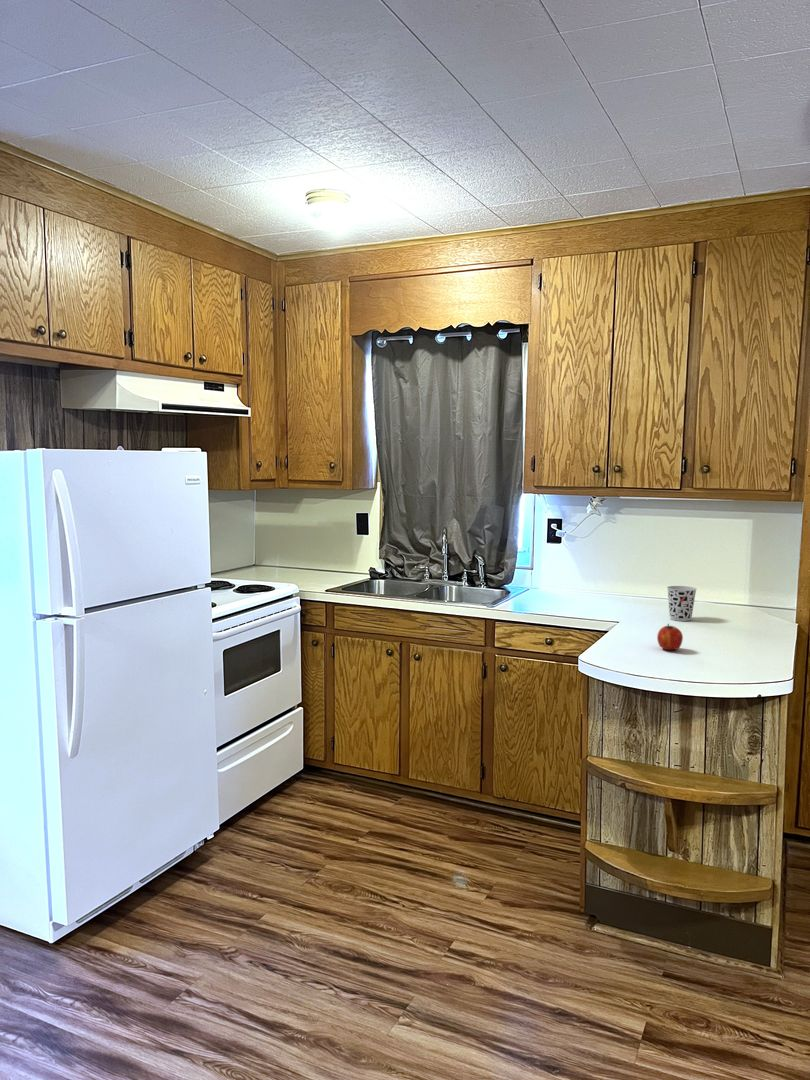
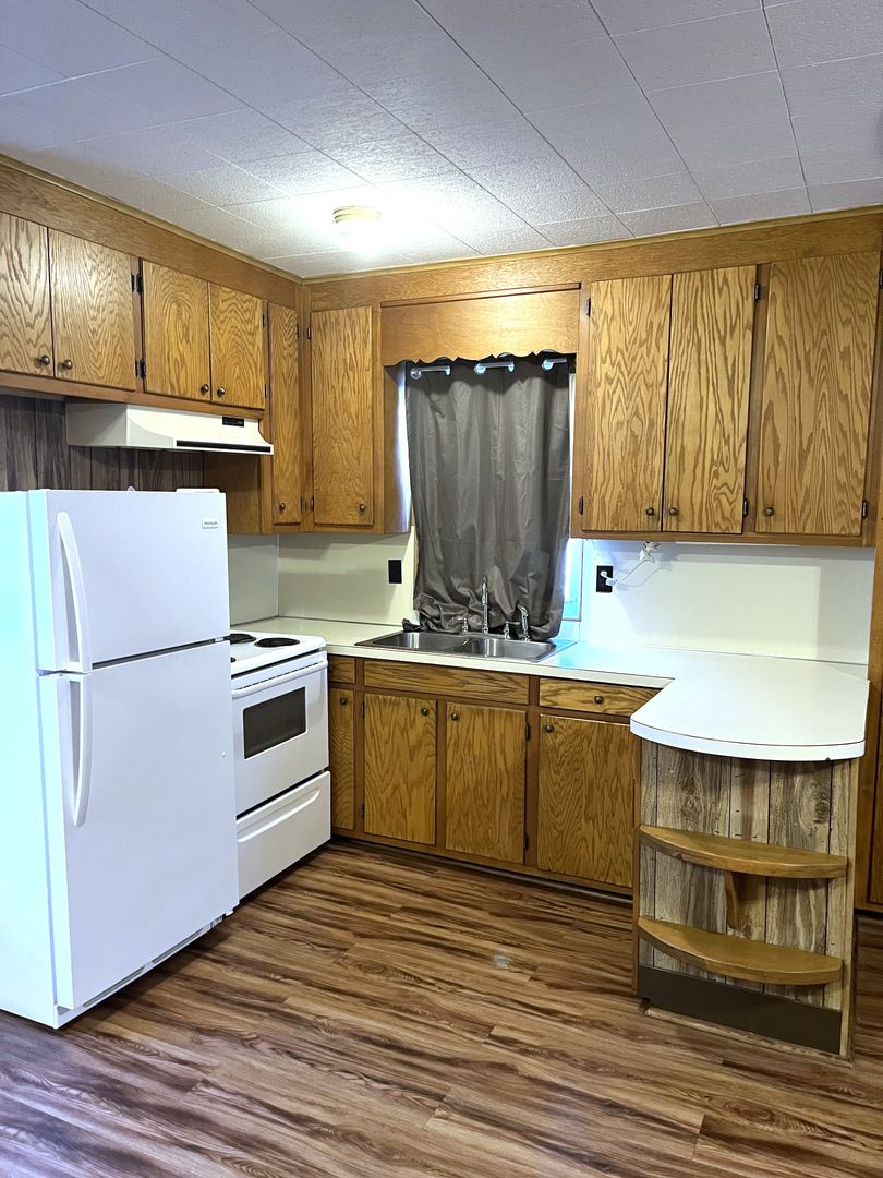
- cup [666,585,698,622]
- fruit [656,623,684,651]
